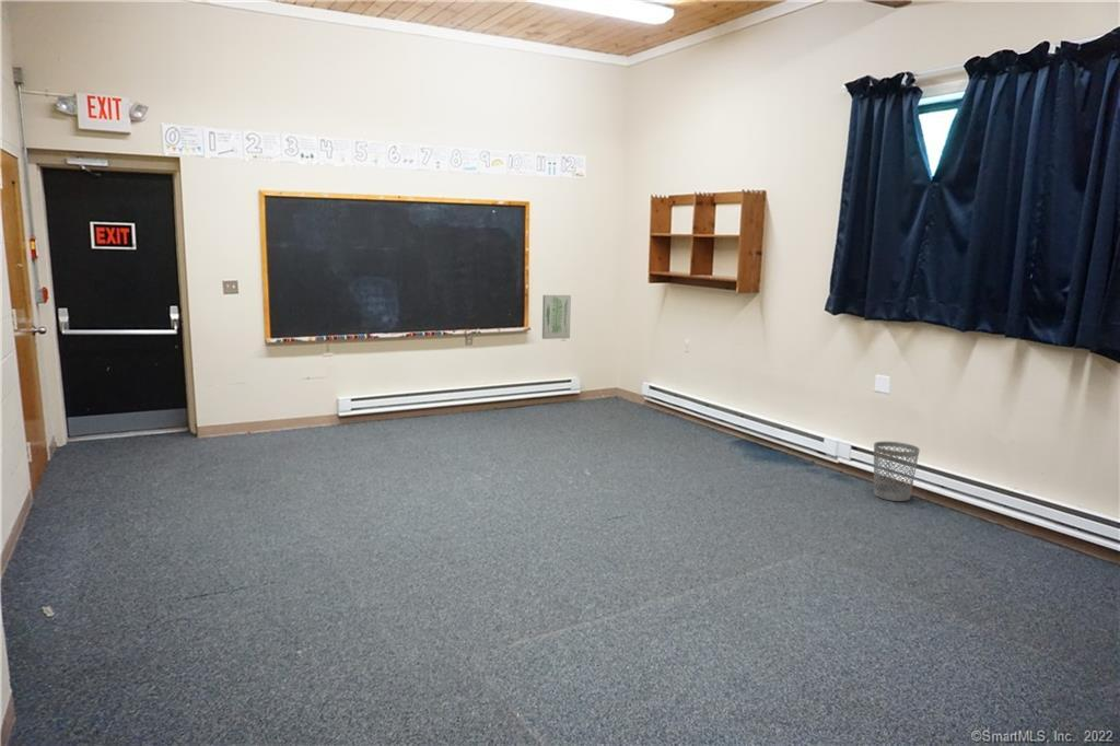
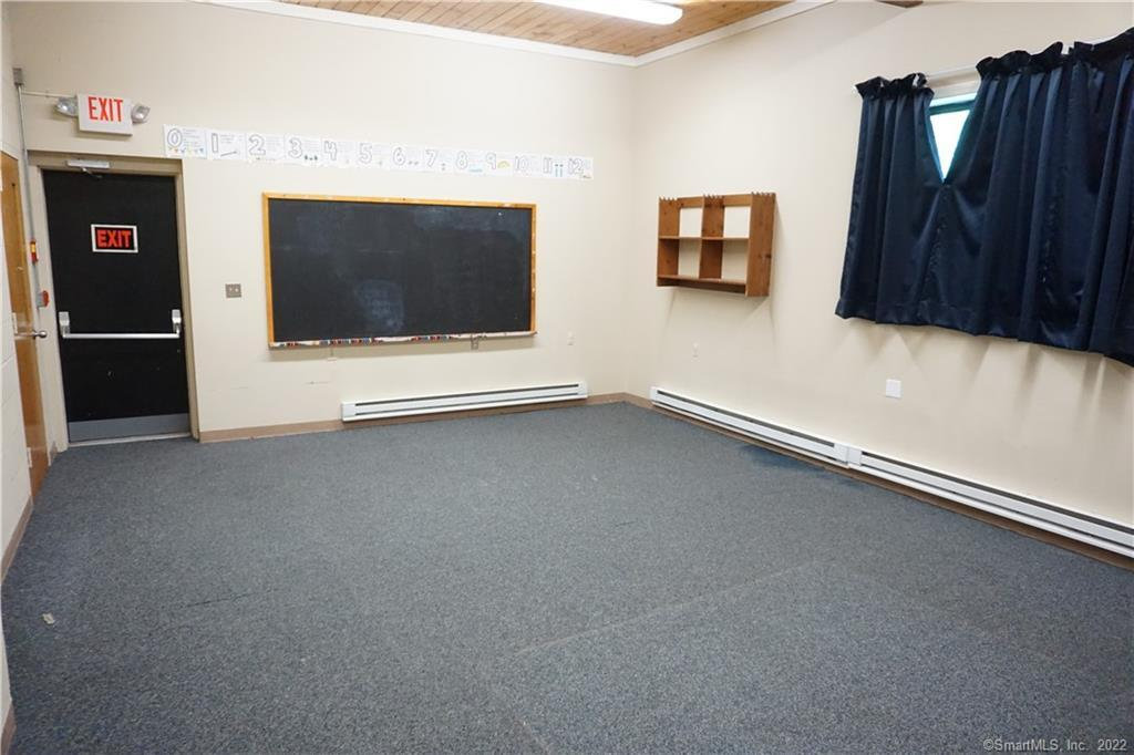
- wall art [541,294,572,340]
- wastebasket [873,441,921,502]
